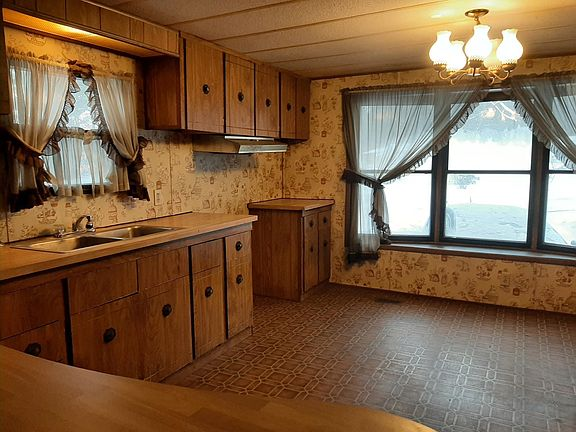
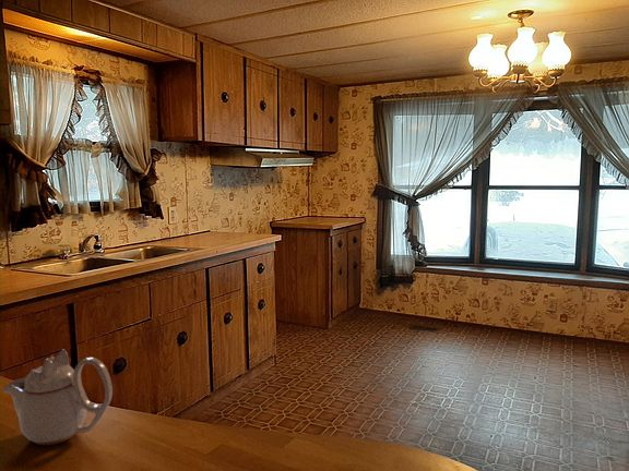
+ teapot [2,349,114,446]
